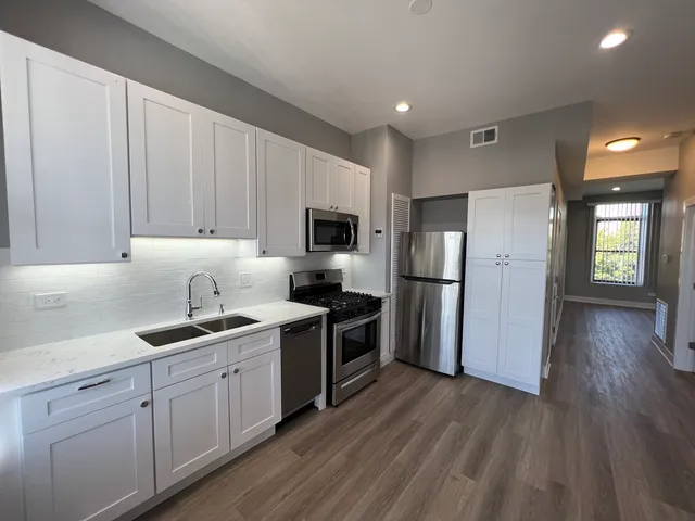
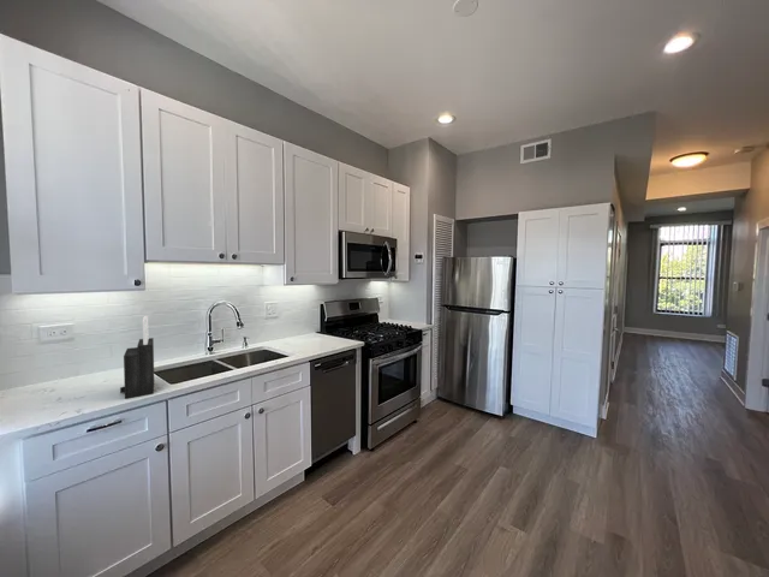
+ knife block [119,315,155,399]
